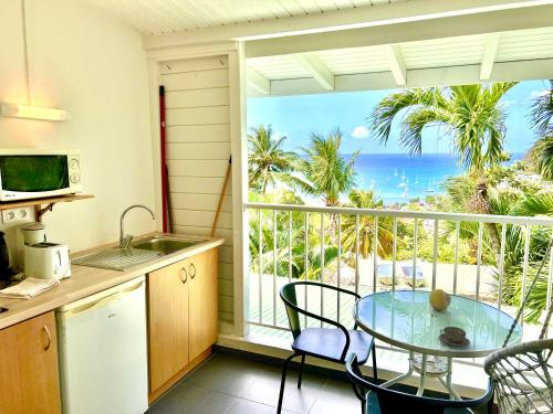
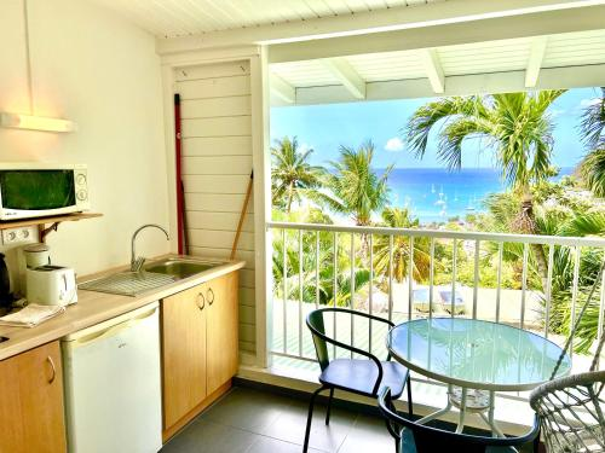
- teacup [438,326,471,348]
- fruit [428,288,452,311]
